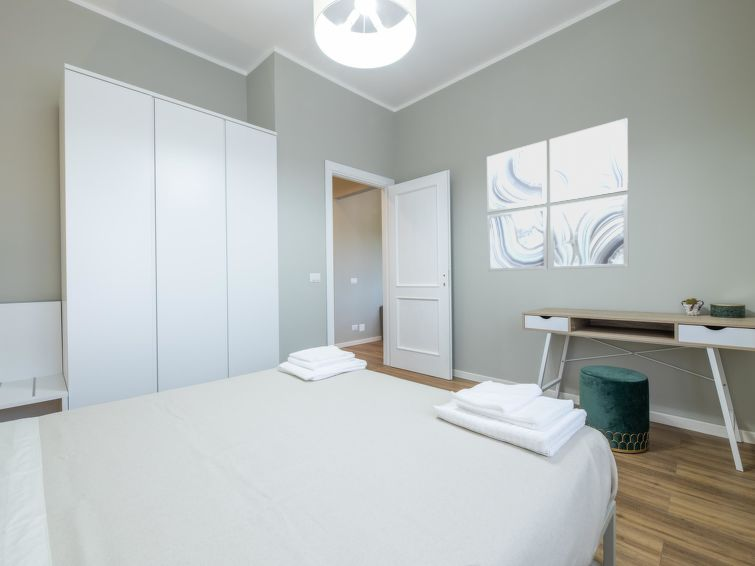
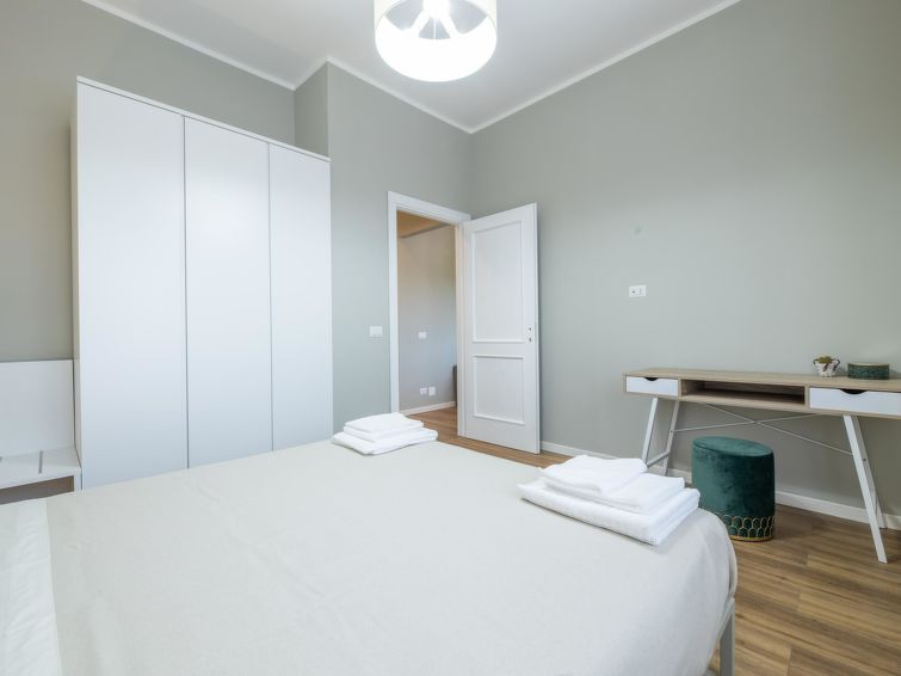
- wall art [486,117,630,272]
